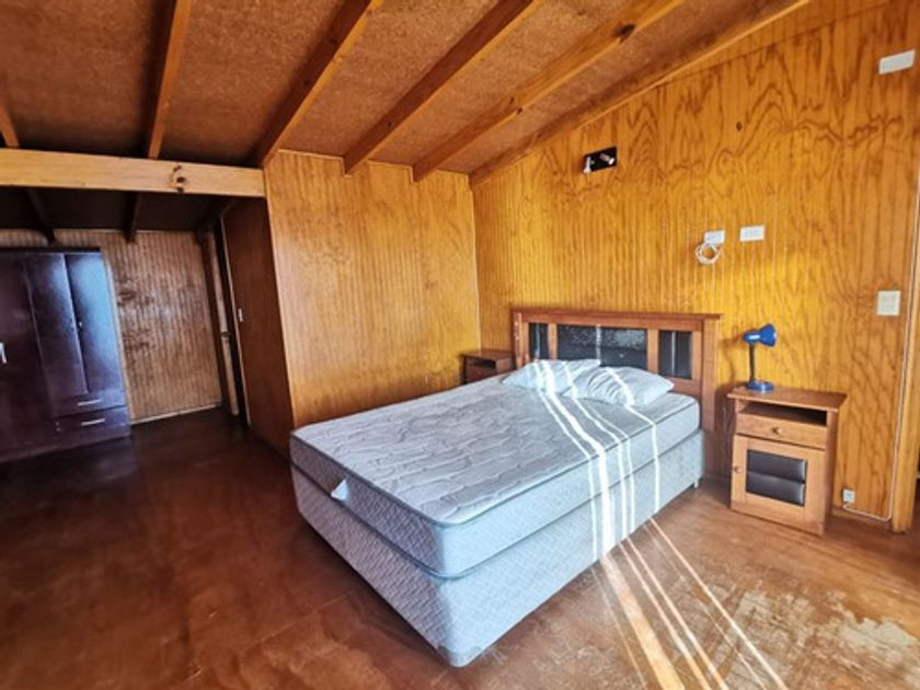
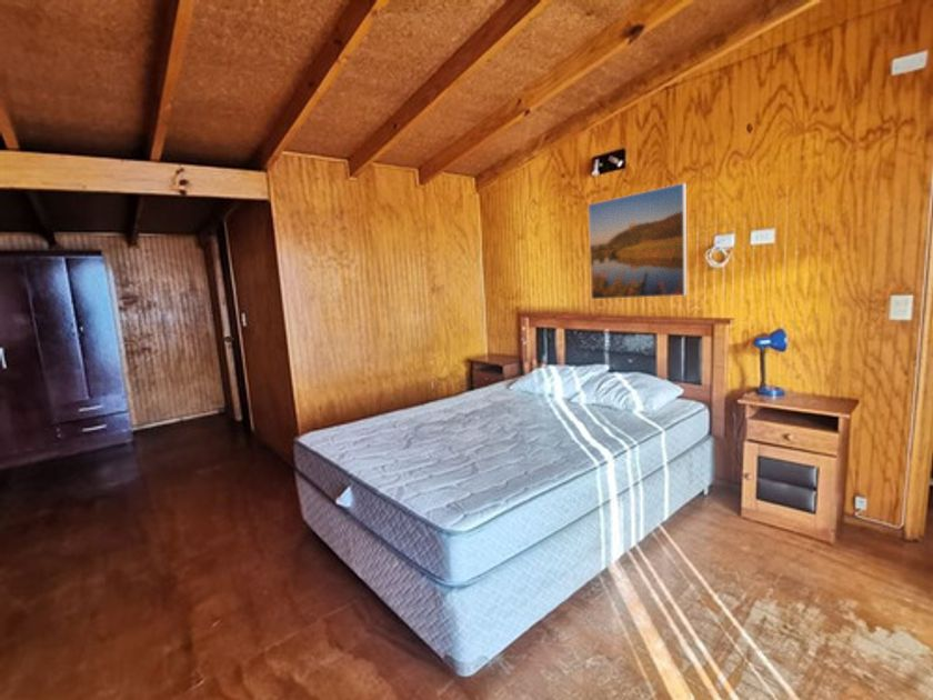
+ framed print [588,182,688,300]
